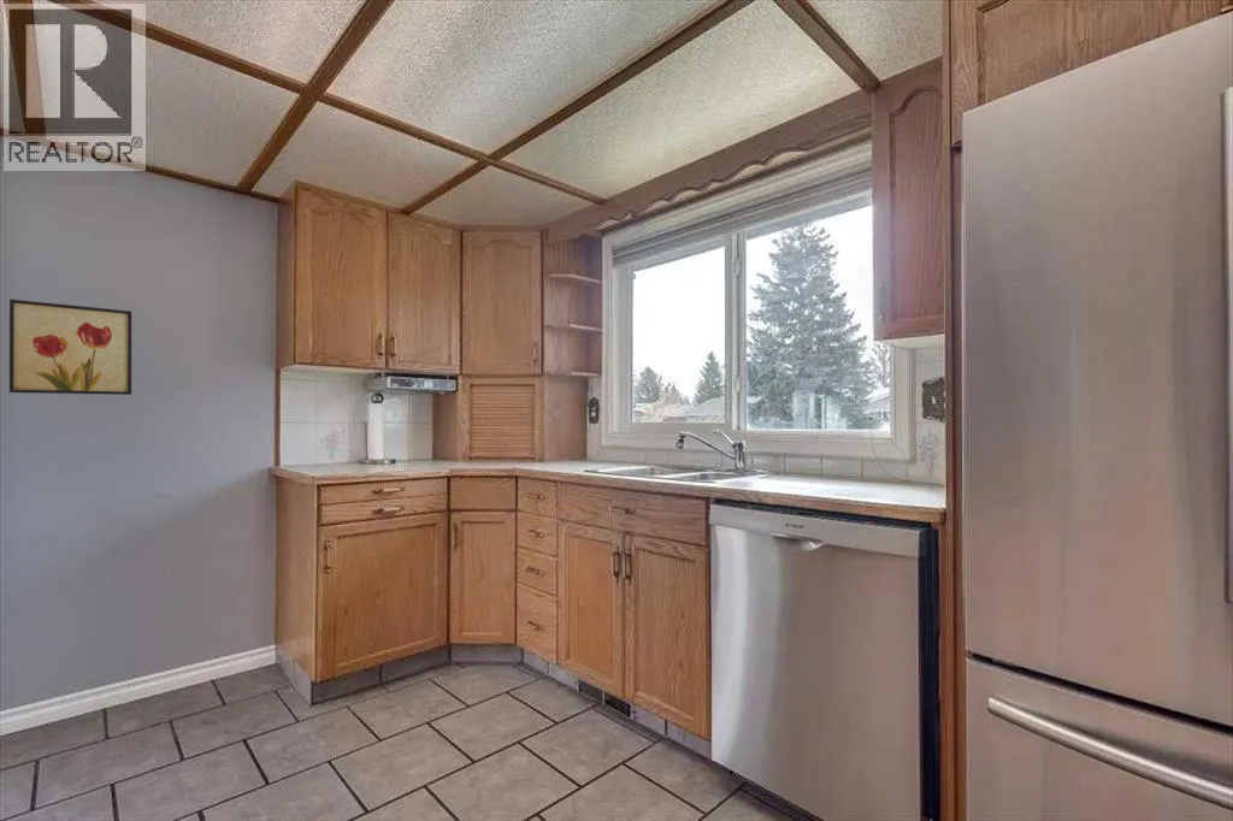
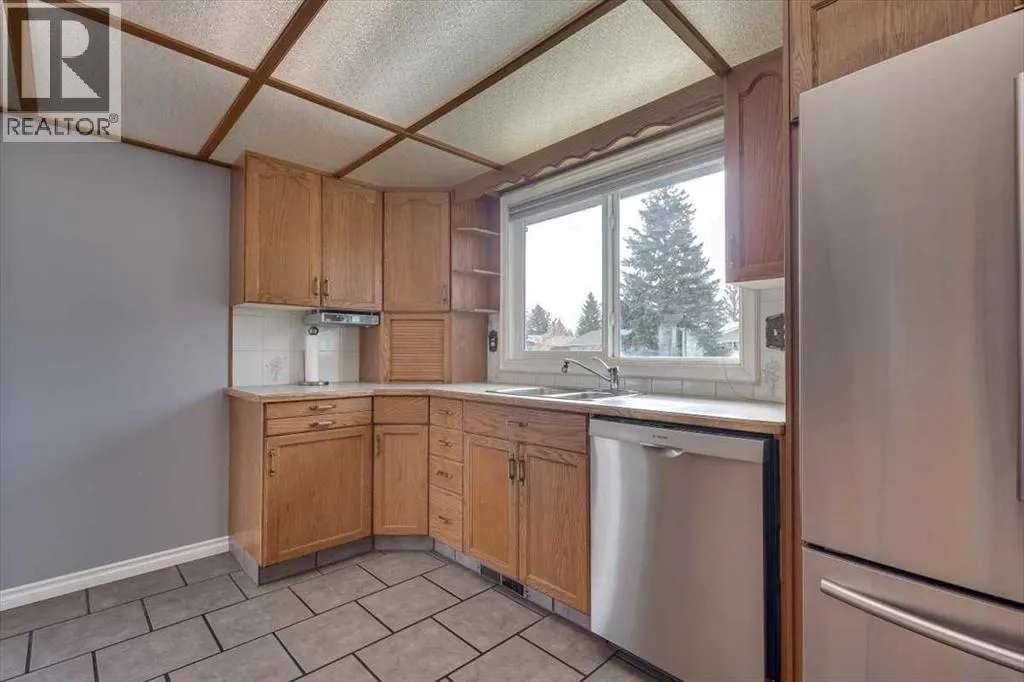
- wall art [8,299,132,396]
